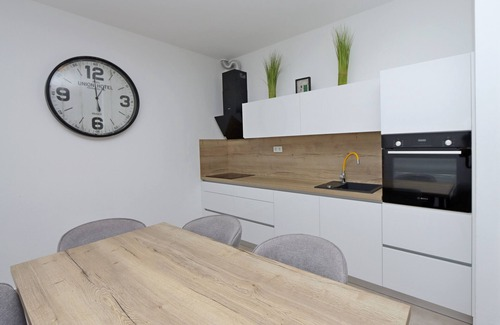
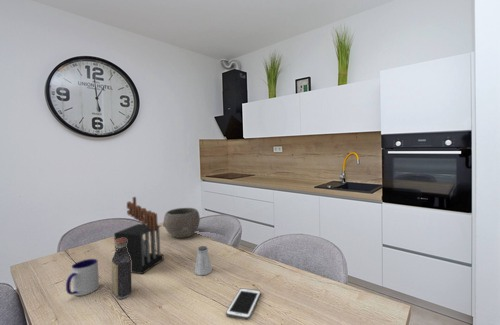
+ cell phone [225,287,262,321]
+ bottle [111,238,133,300]
+ saltshaker [194,245,213,276]
+ bowl [162,207,201,239]
+ mug [65,258,100,297]
+ knife block [113,196,165,275]
